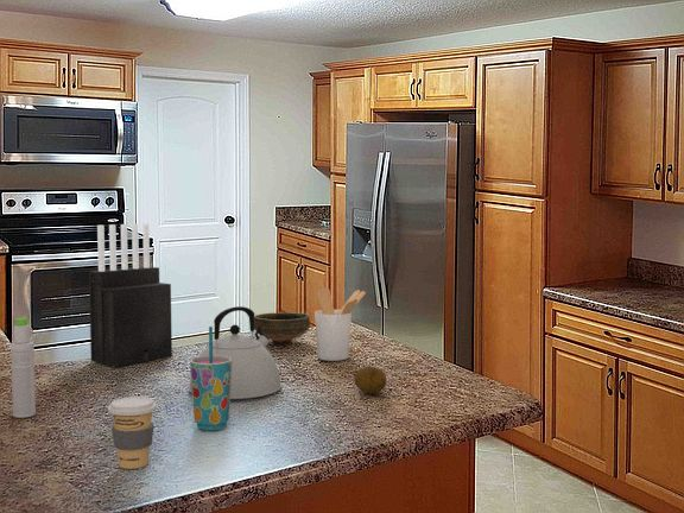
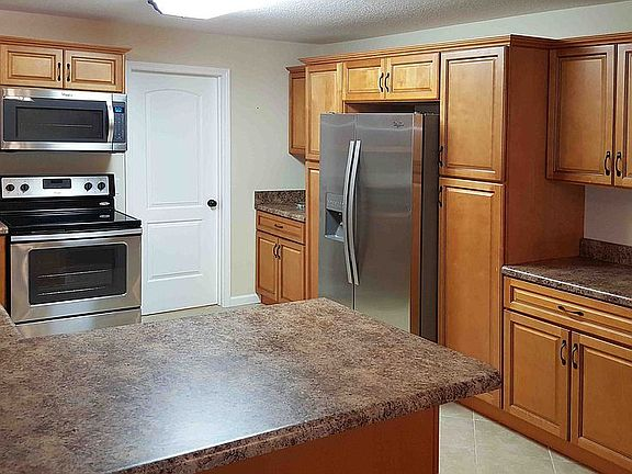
- bowl [254,311,311,347]
- knife block [88,222,173,368]
- fruit [354,366,387,395]
- coffee cup [107,395,158,470]
- bottle [10,317,37,419]
- cup [189,325,232,432]
- kettle [188,305,283,400]
- utensil holder [314,286,367,362]
